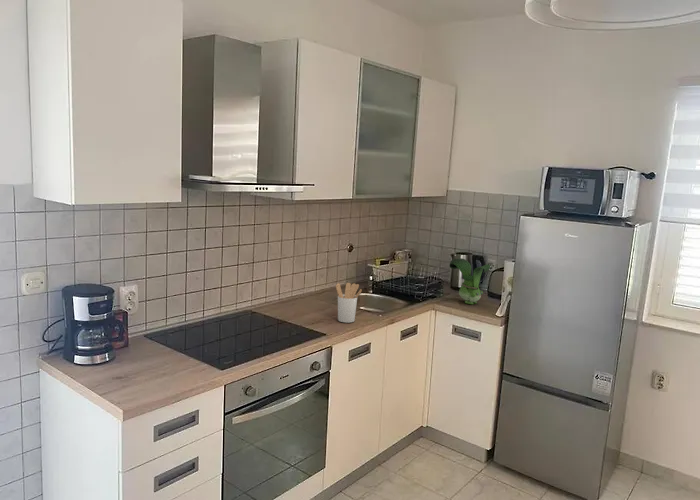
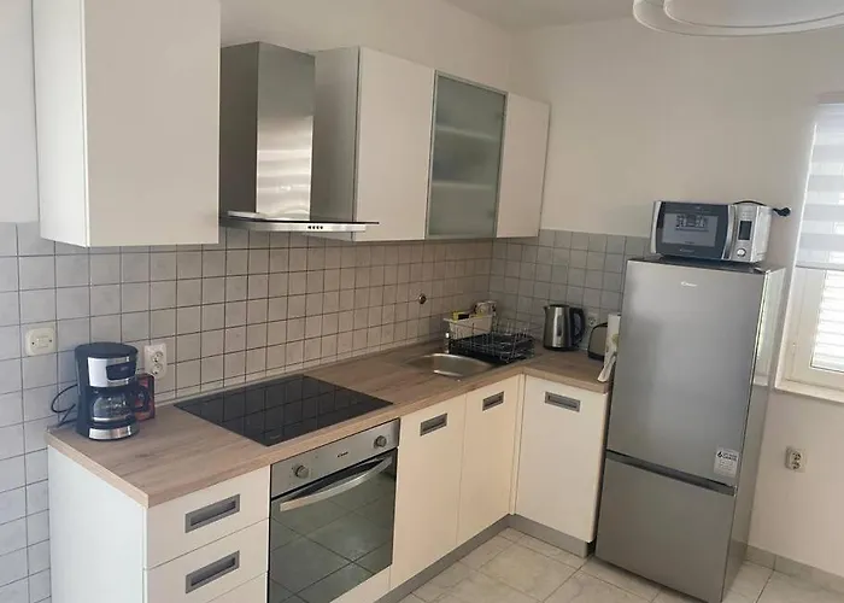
- utensil holder [335,282,362,324]
- toy figurine [448,257,491,305]
